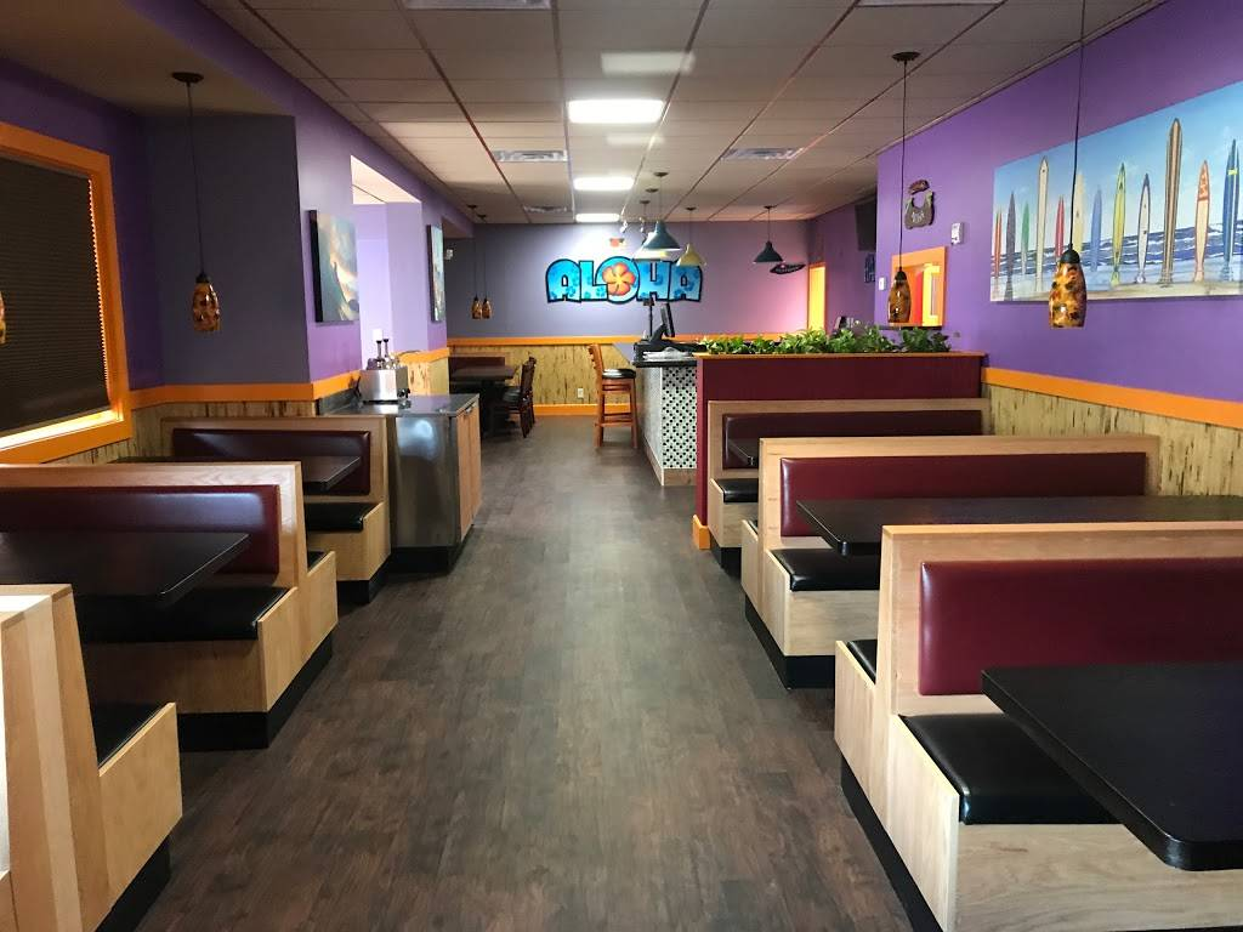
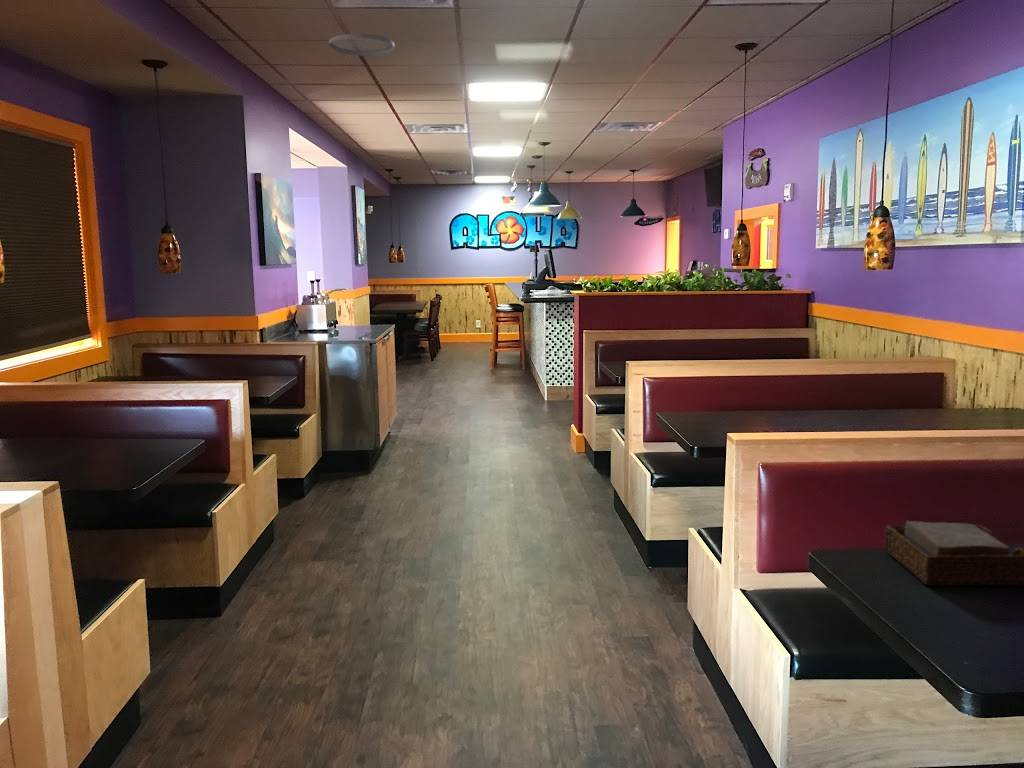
+ napkin holder [883,520,1024,587]
+ ceiling vent [328,33,396,57]
